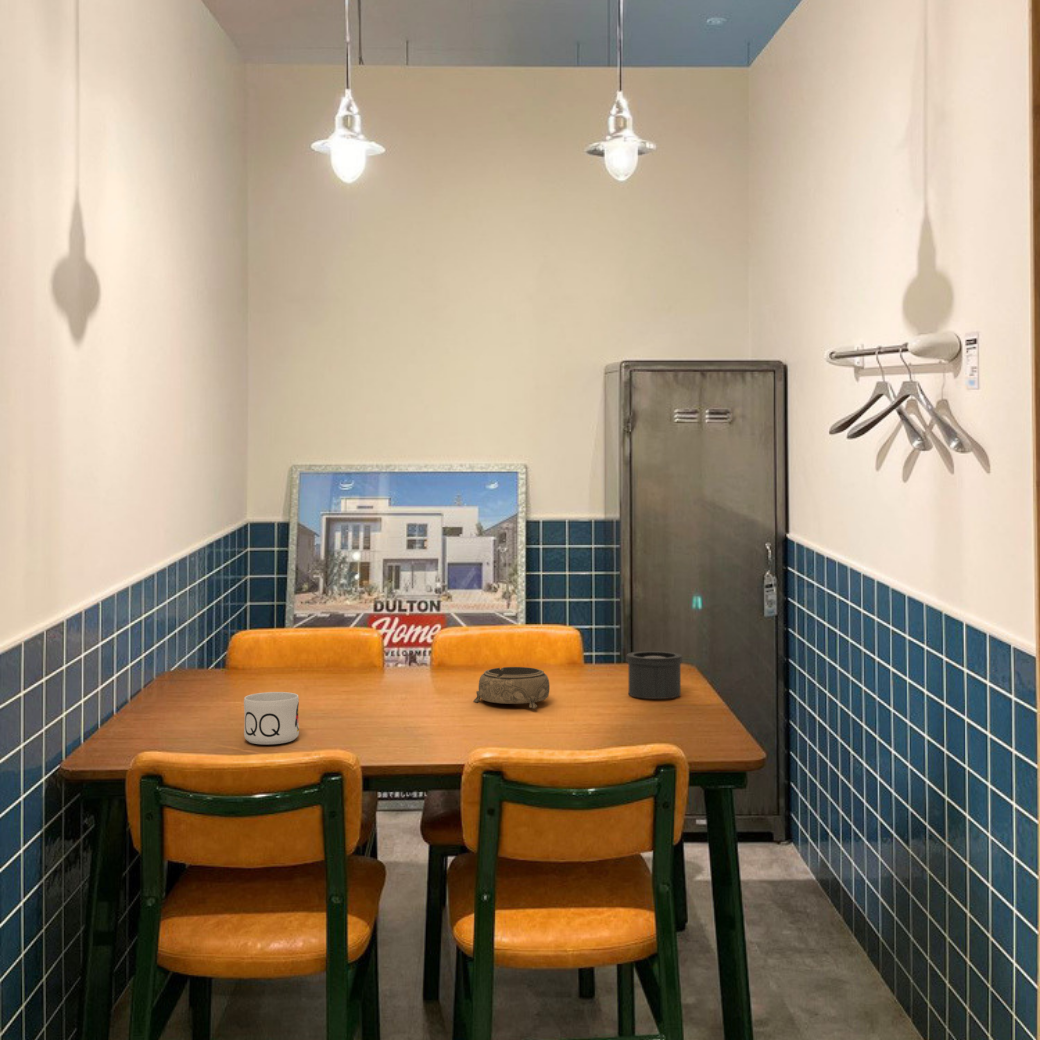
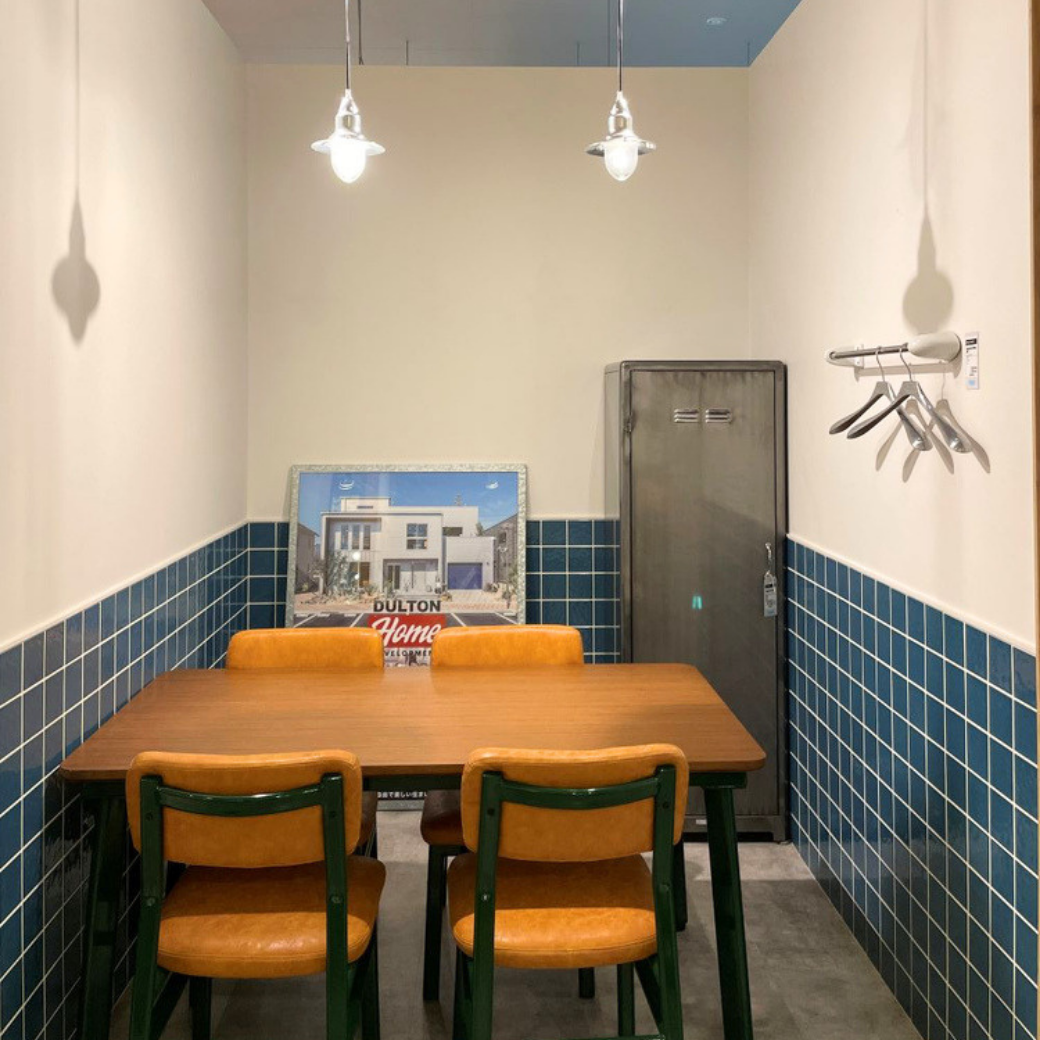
- speaker [626,650,683,700]
- mug [243,691,300,745]
- decorative bowl [472,666,551,710]
